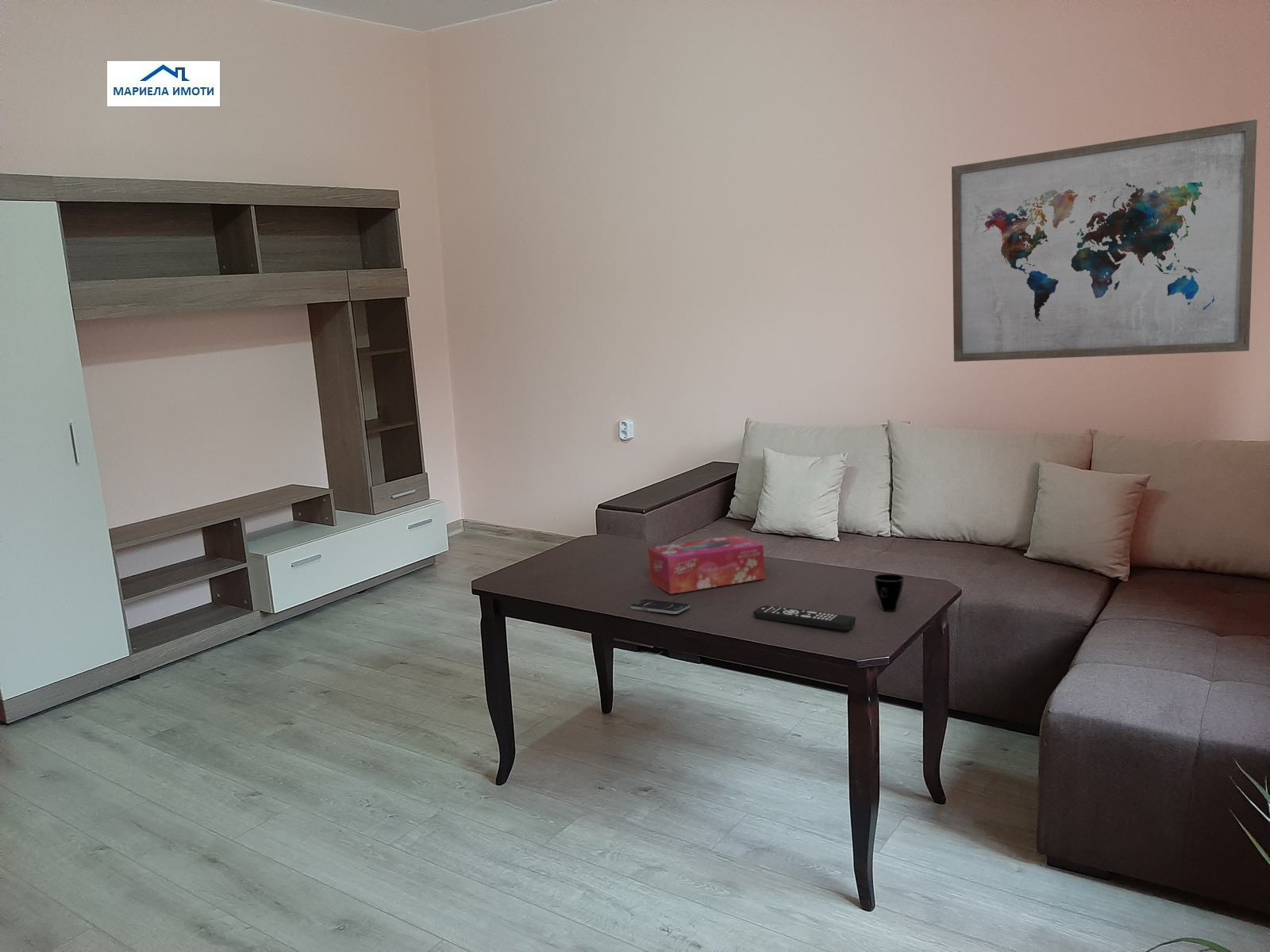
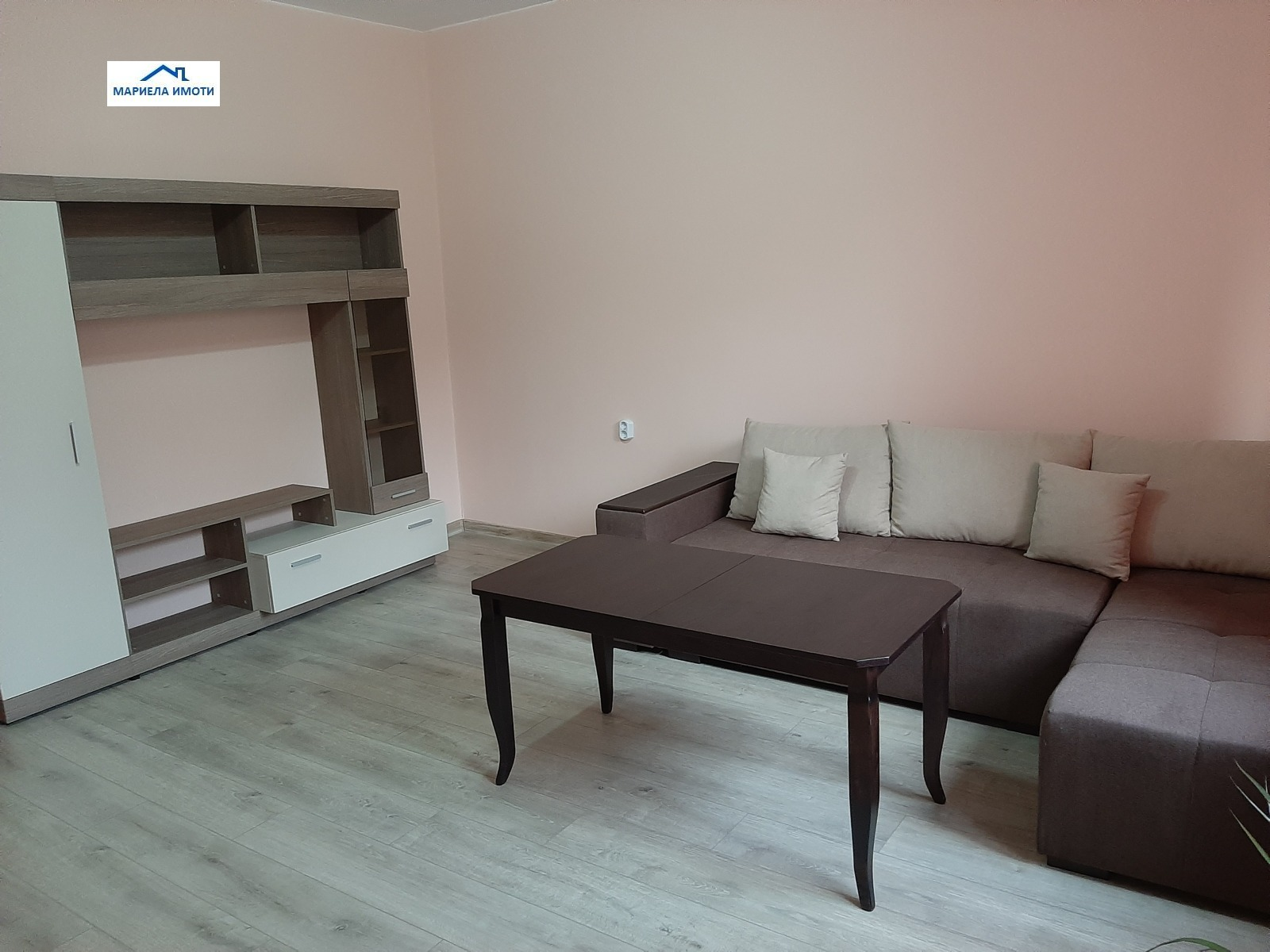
- tissue box [647,534,765,595]
- wall art [951,119,1258,363]
- smartphone [629,598,691,615]
- cup [873,574,905,612]
- remote control [752,605,856,631]
